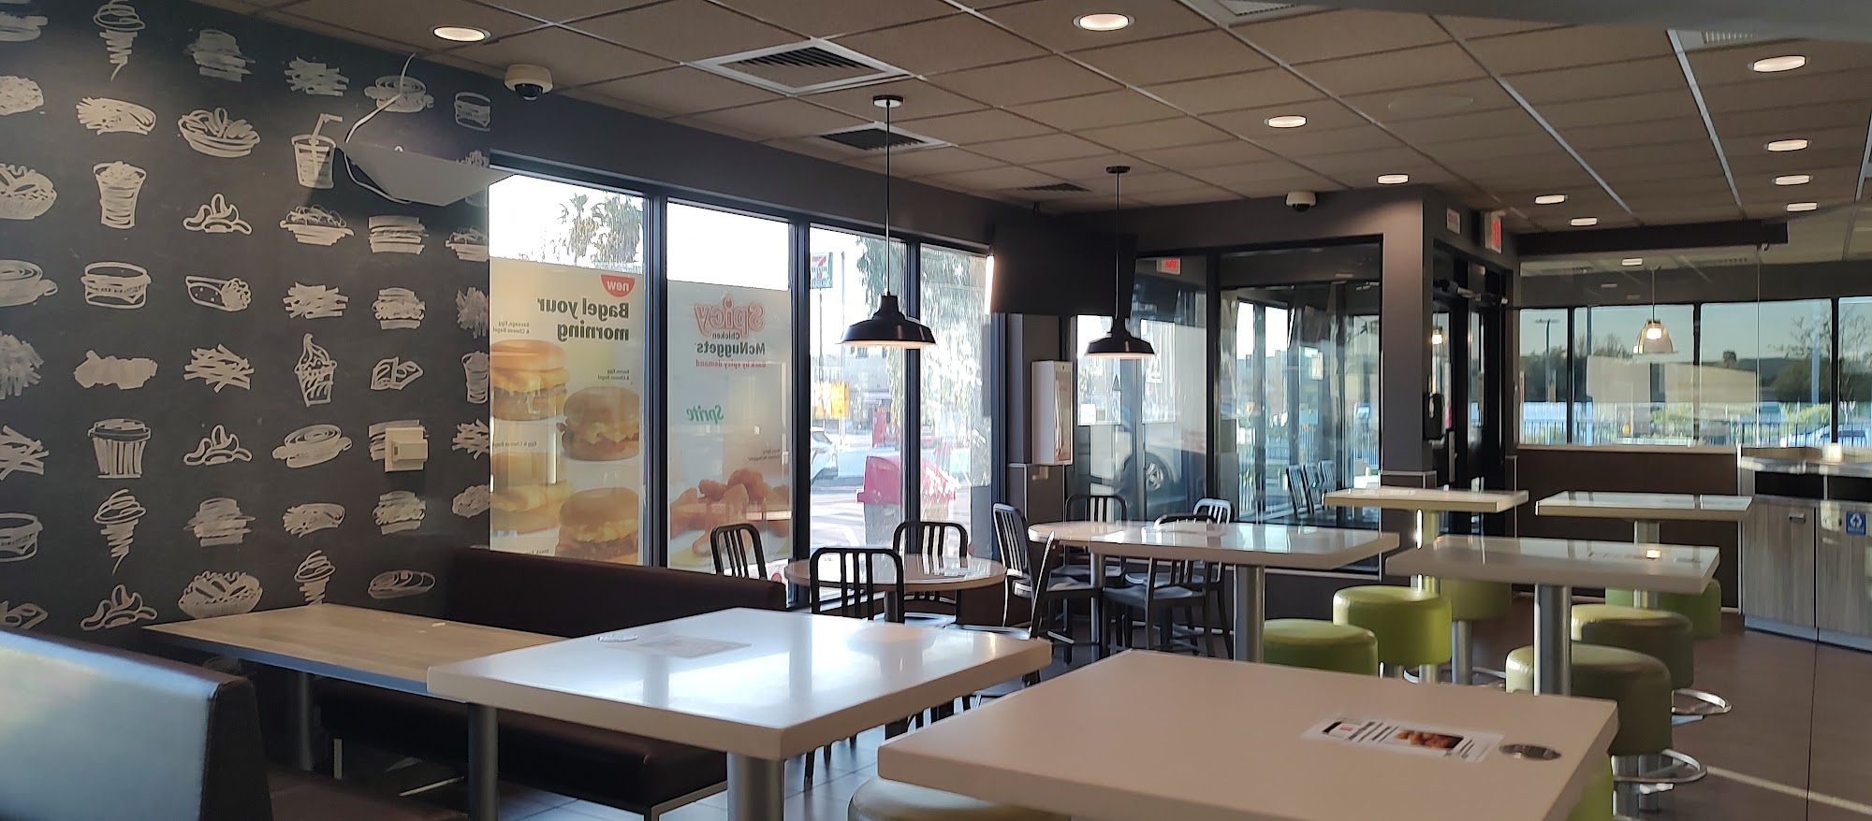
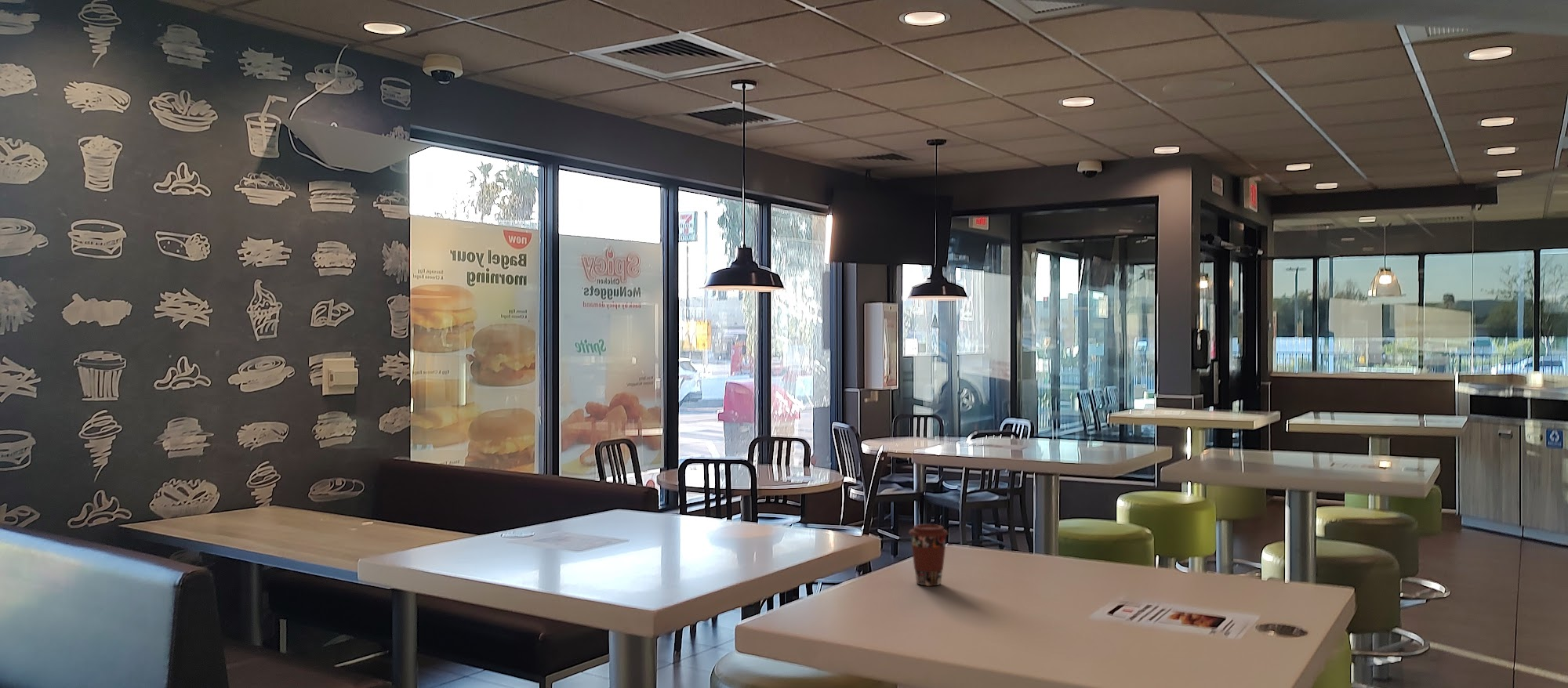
+ coffee cup [908,523,949,587]
